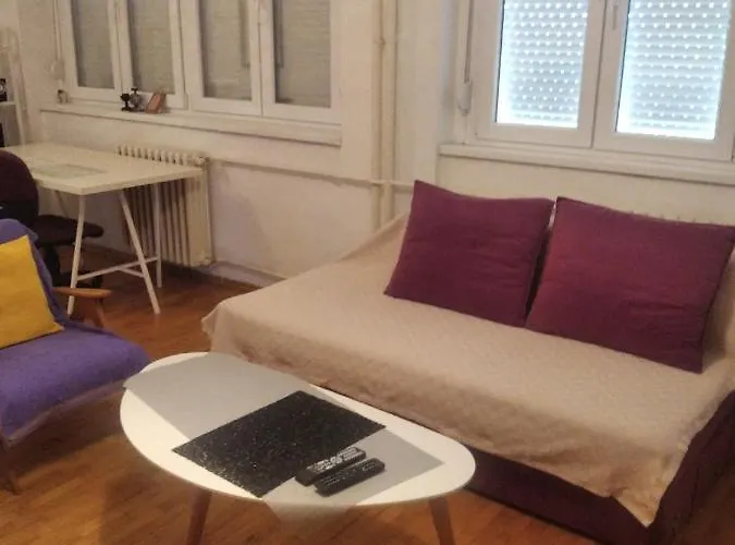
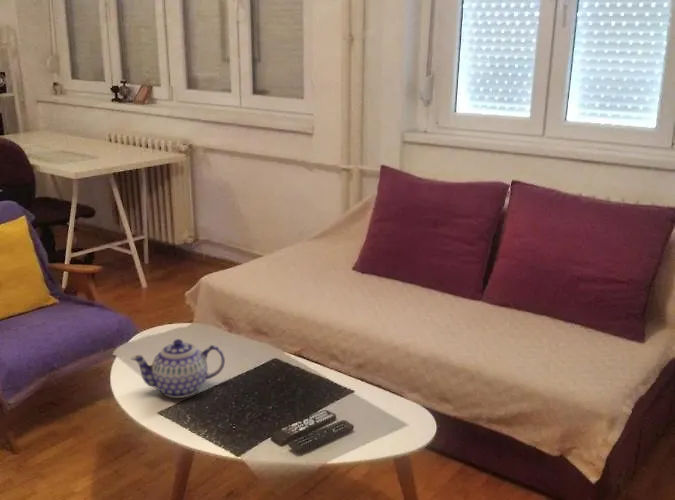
+ teapot [130,338,226,399]
